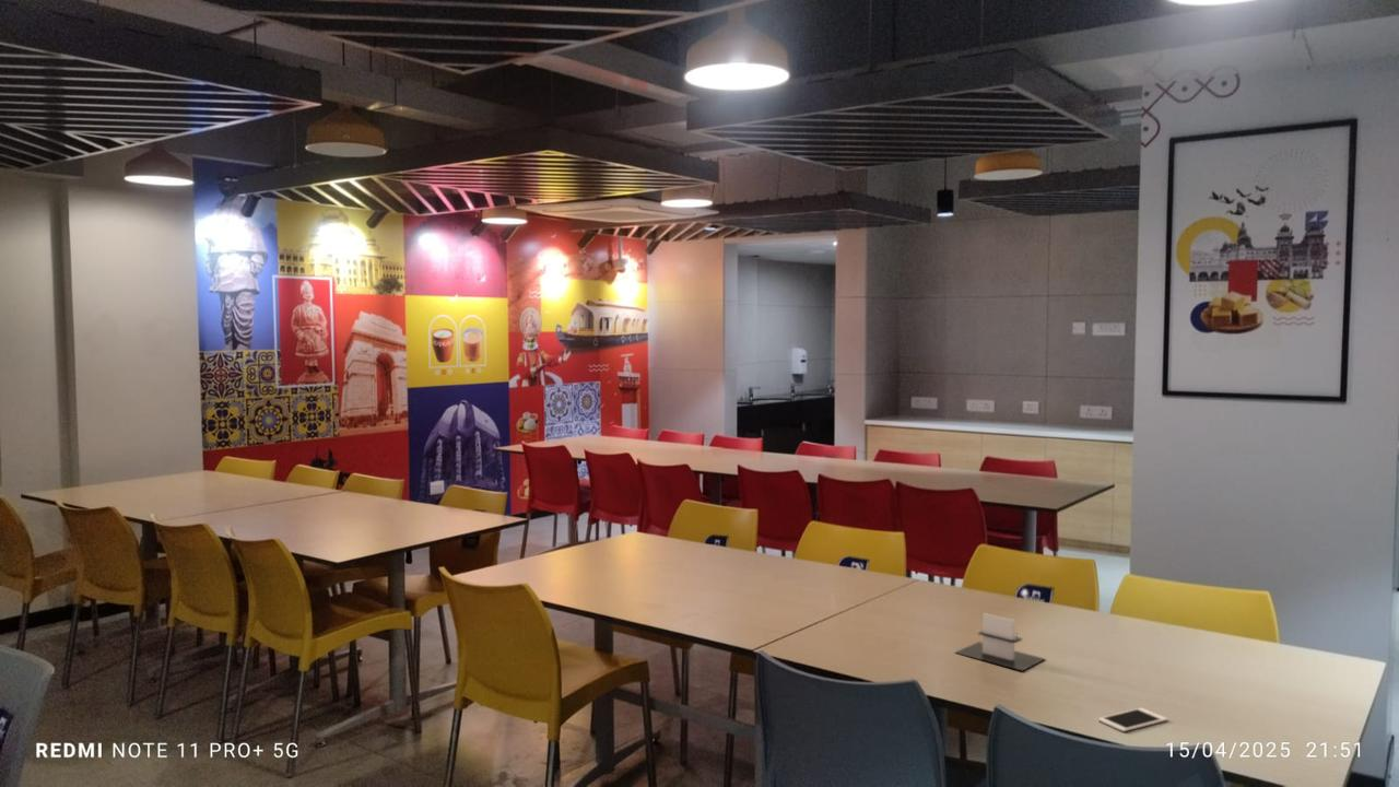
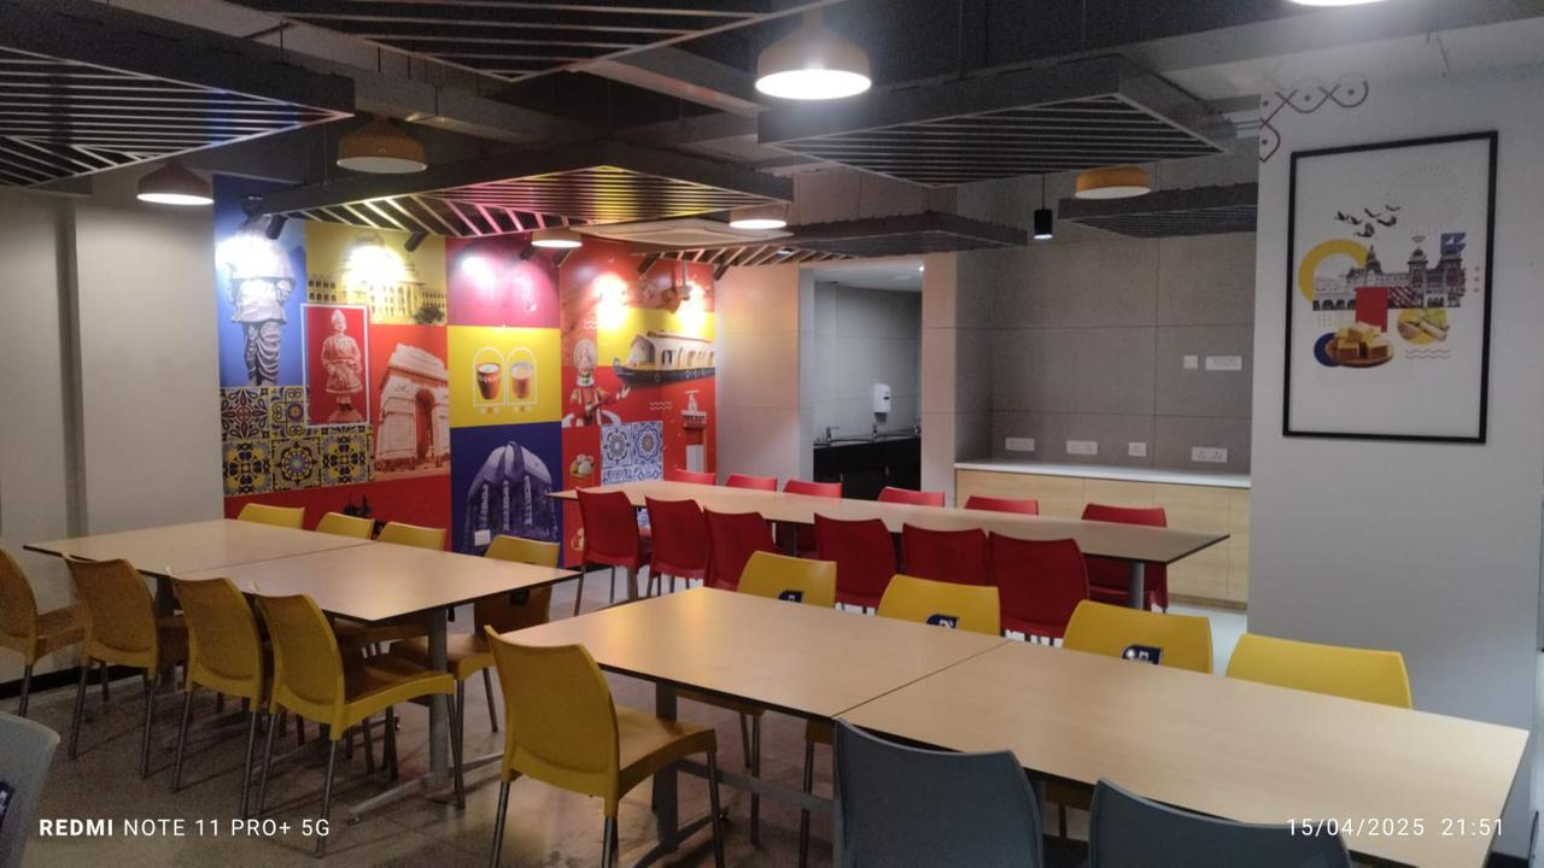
- cell phone [1097,707,1168,732]
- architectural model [954,612,1046,672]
